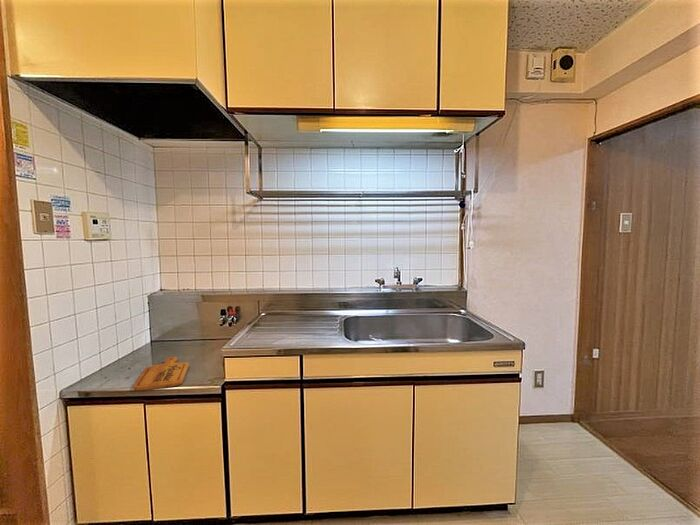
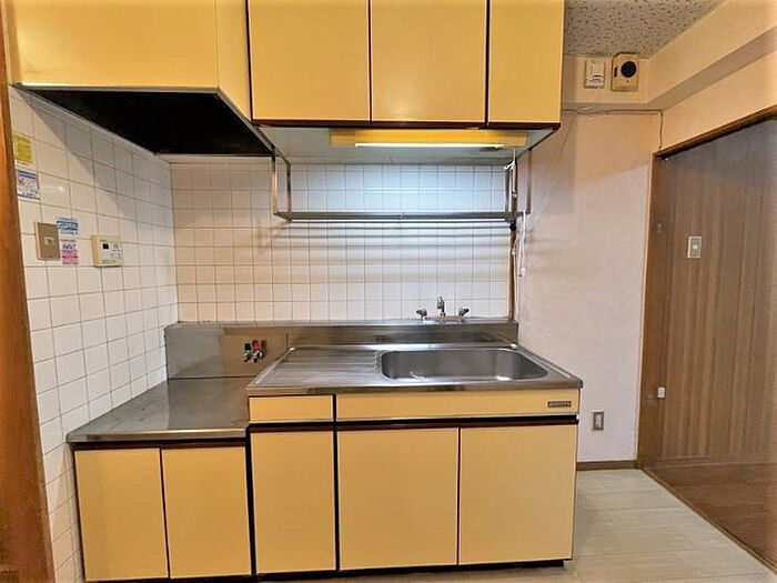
- cutting board [133,356,190,392]
